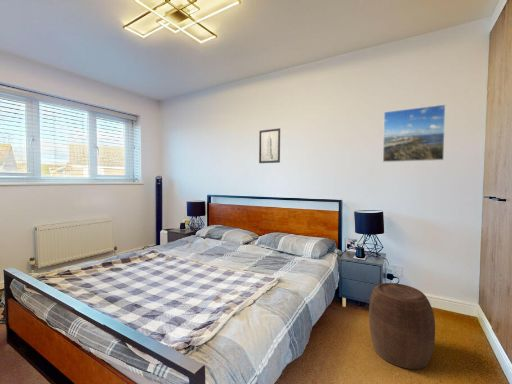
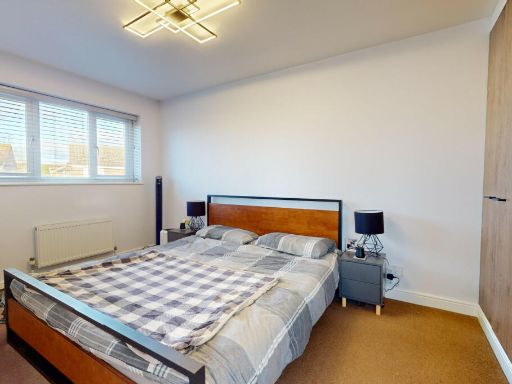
- wall art [258,127,281,164]
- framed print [382,103,447,163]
- stool [368,282,436,370]
